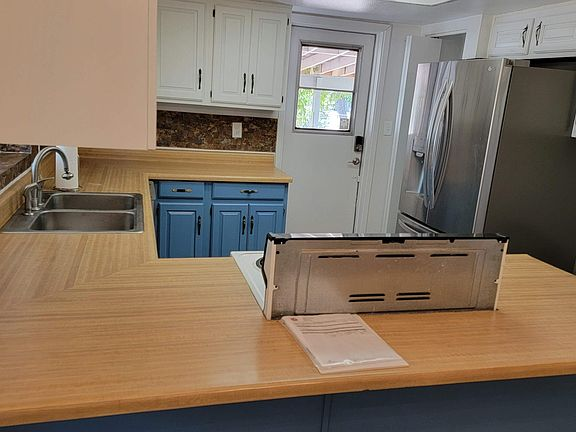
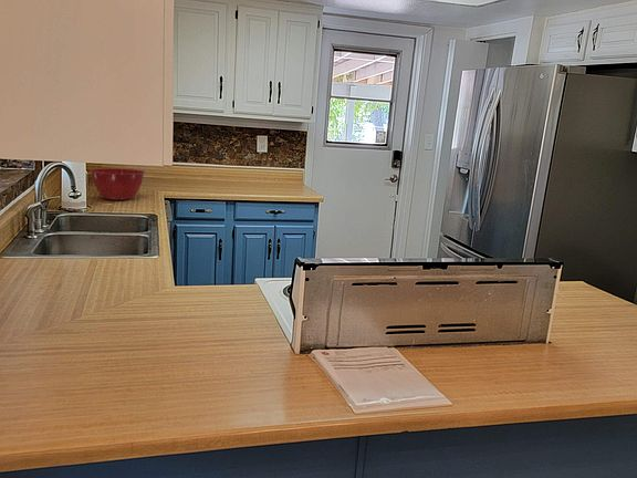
+ mixing bowl [90,167,146,201]
